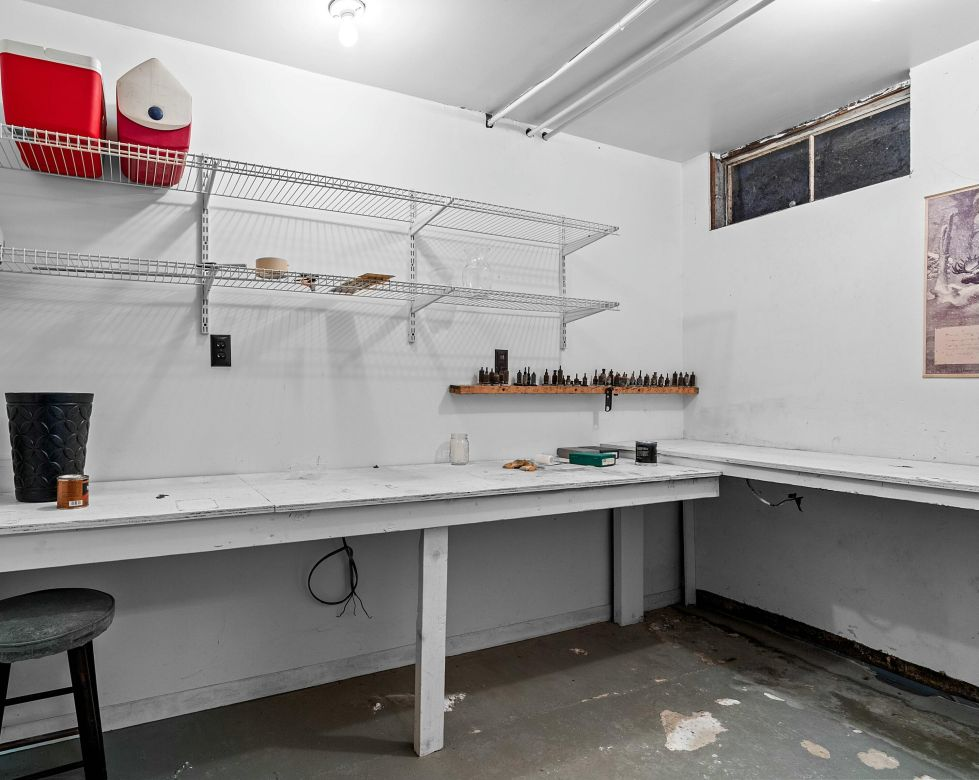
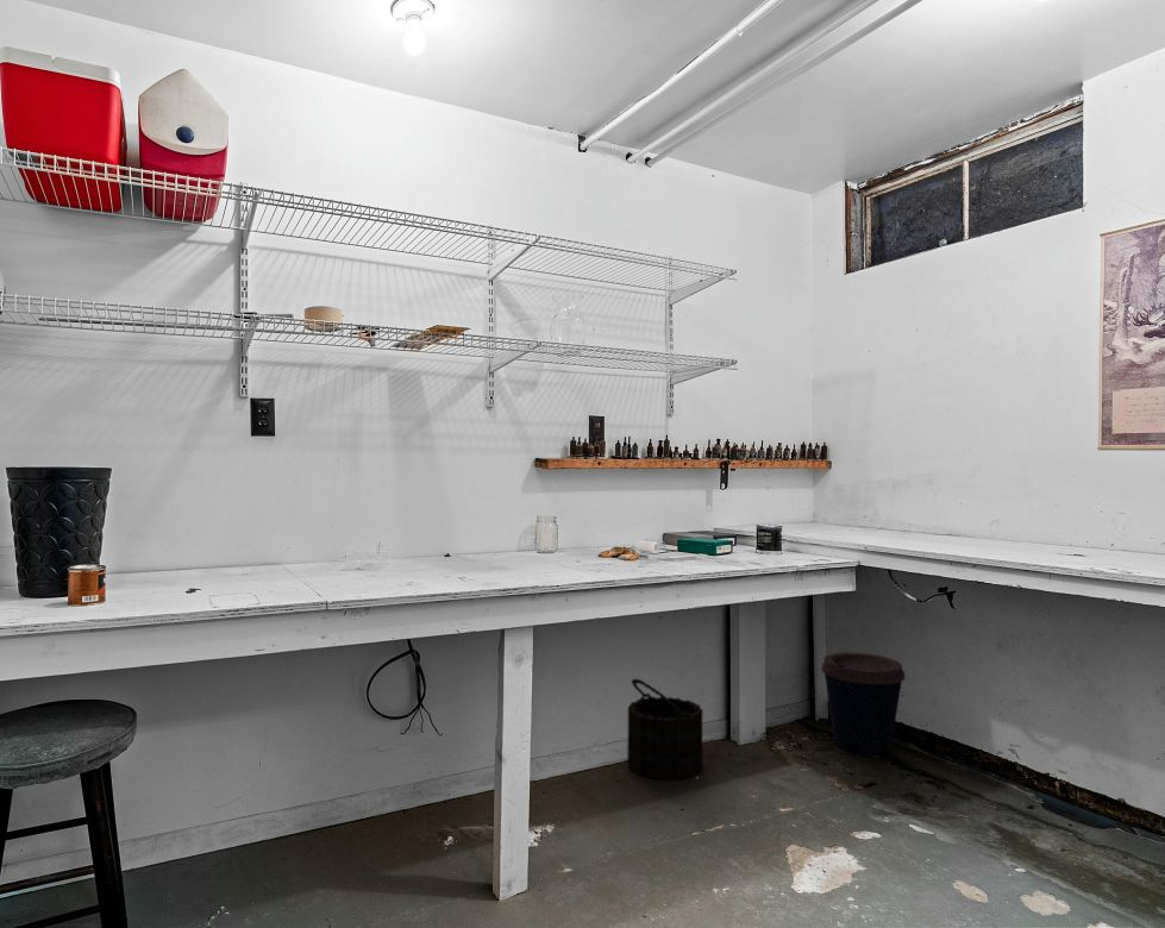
+ coffee cup [820,652,906,755]
+ bucket [626,678,703,782]
